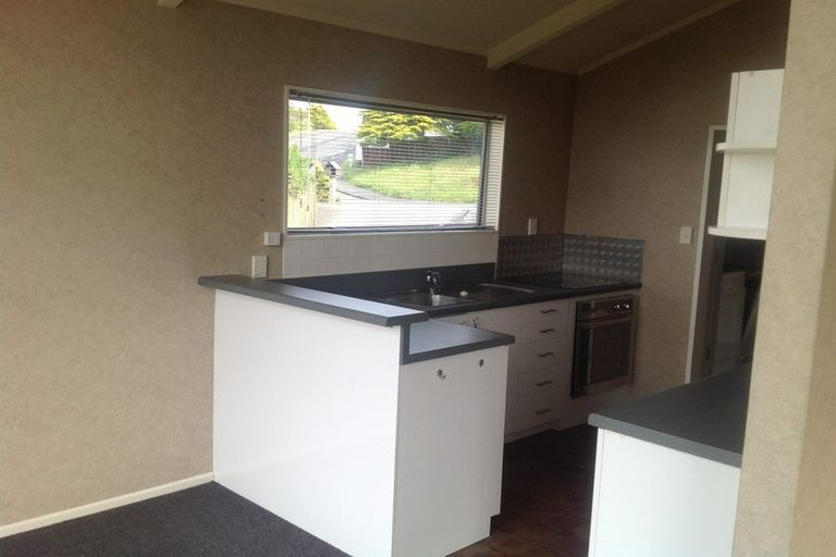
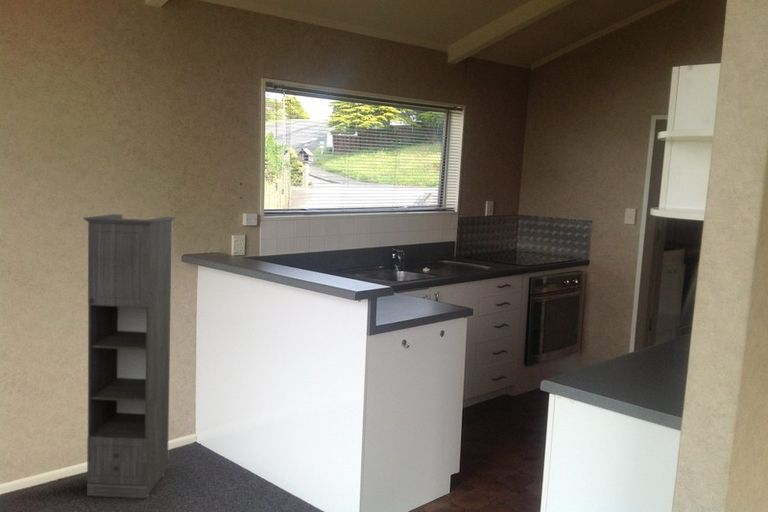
+ storage cabinet [82,213,177,499]
